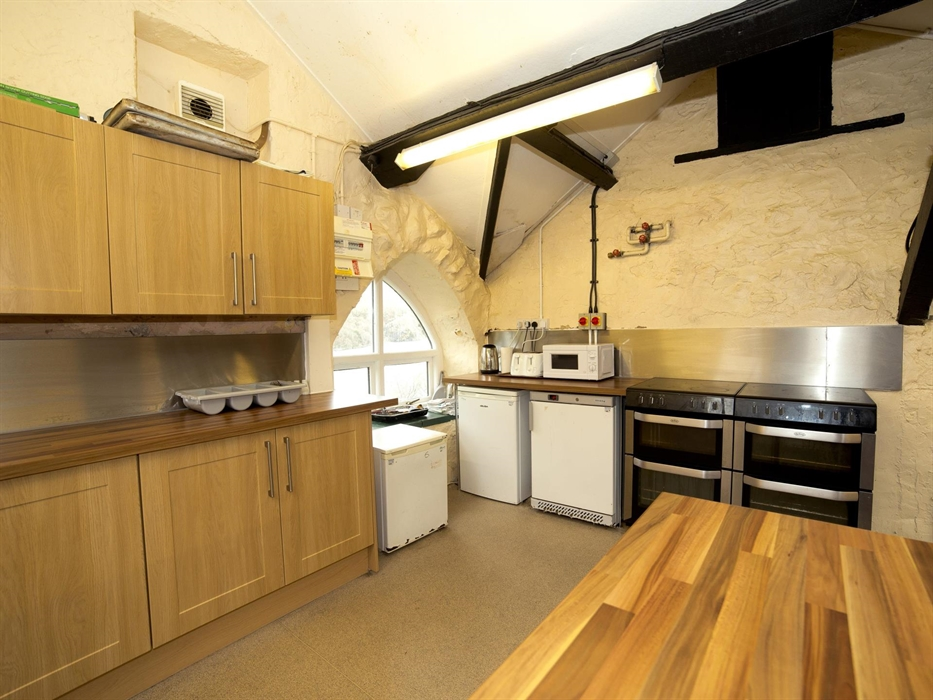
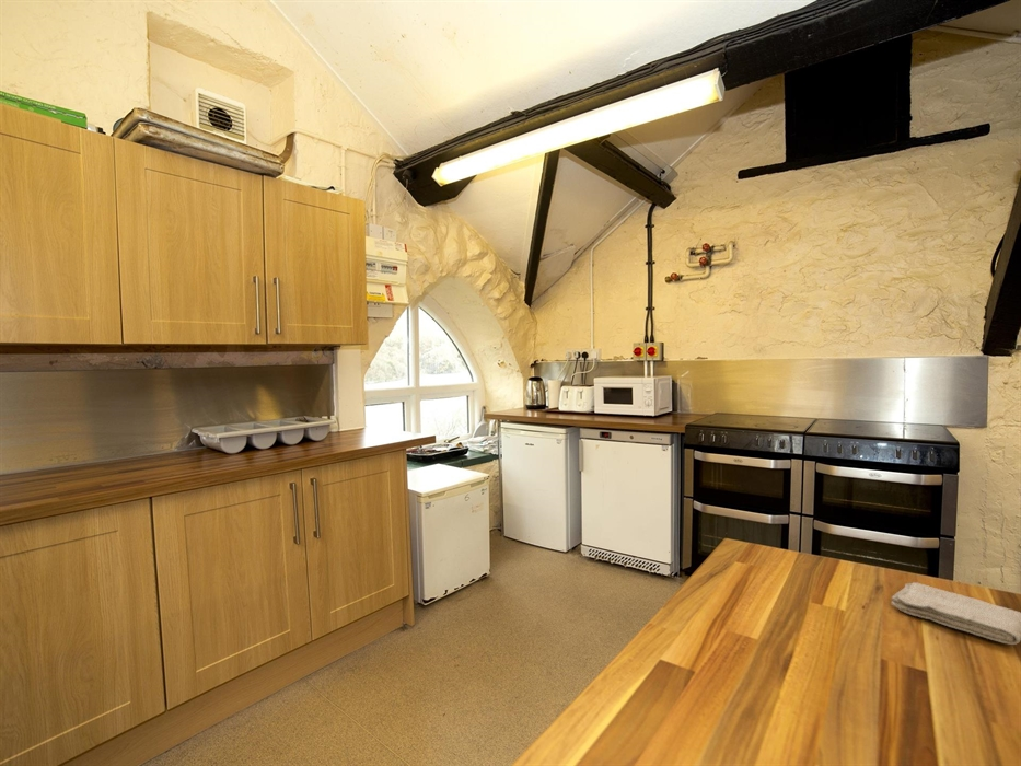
+ washcloth [891,581,1021,646]
